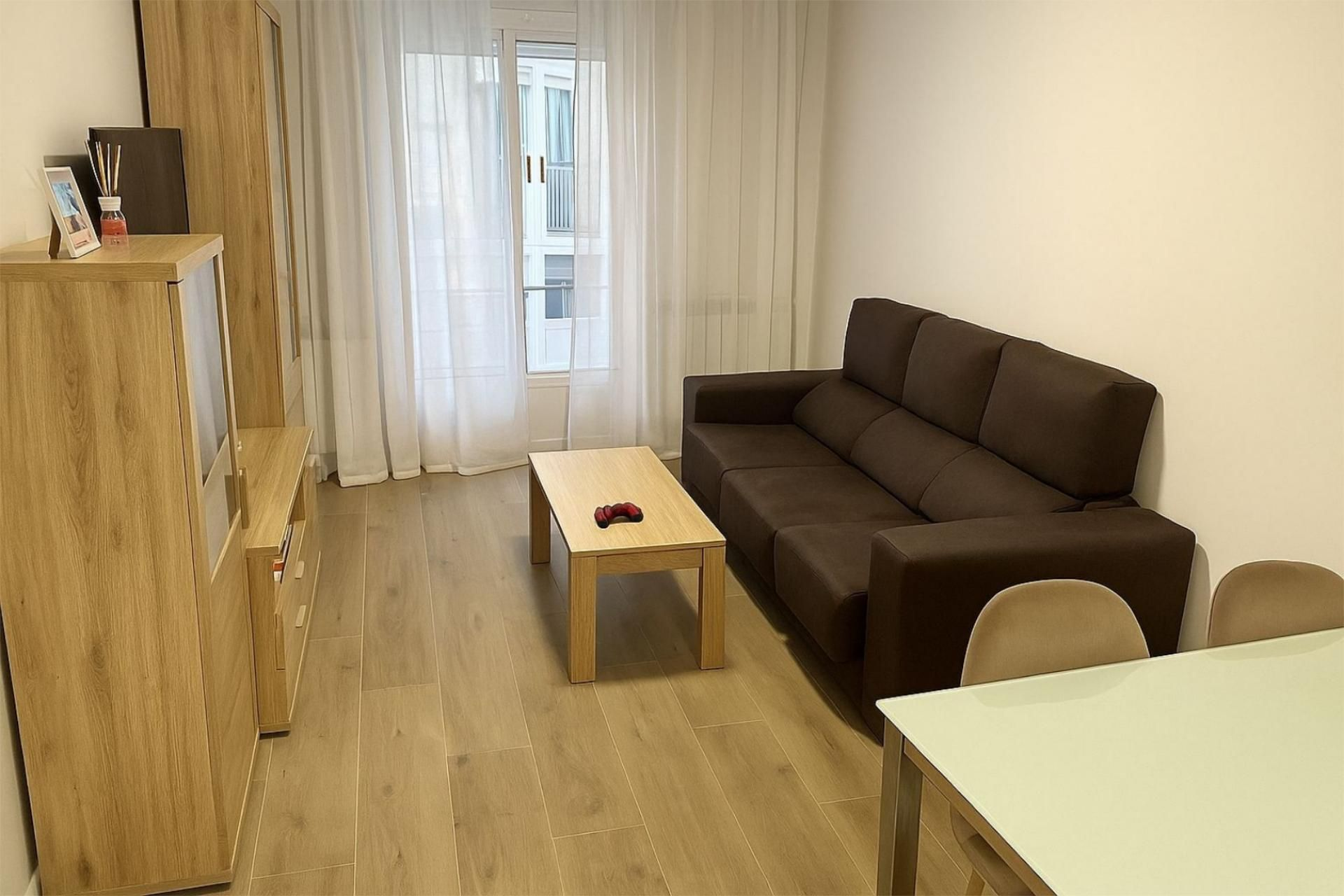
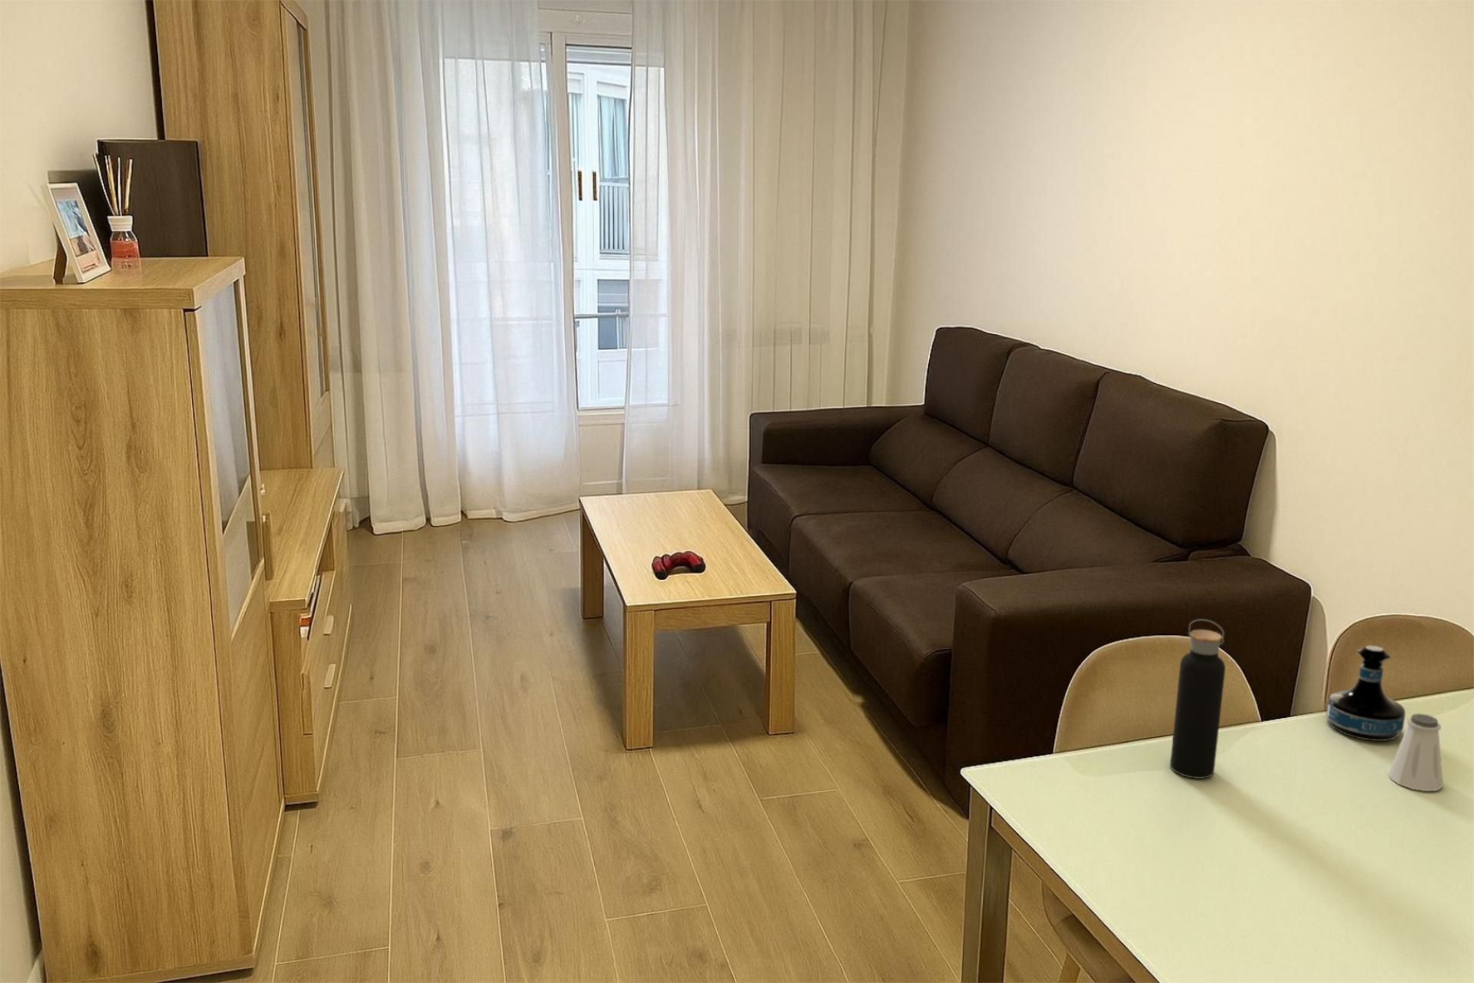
+ tequila bottle [1325,645,1406,742]
+ water bottle [1169,618,1226,779]
+ saltshaker [1387,713,1444,792]
